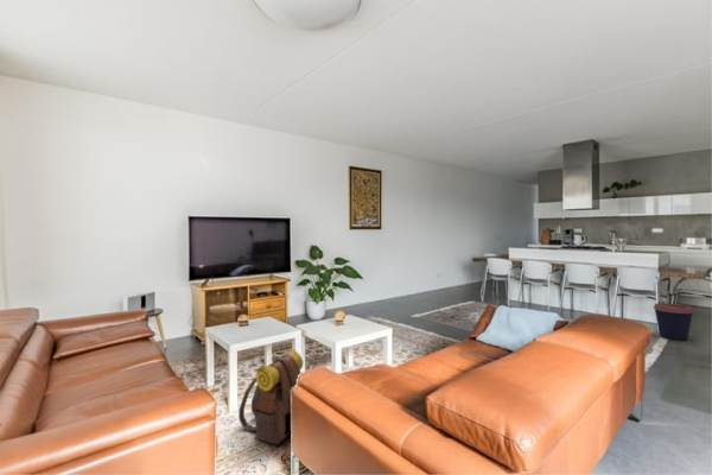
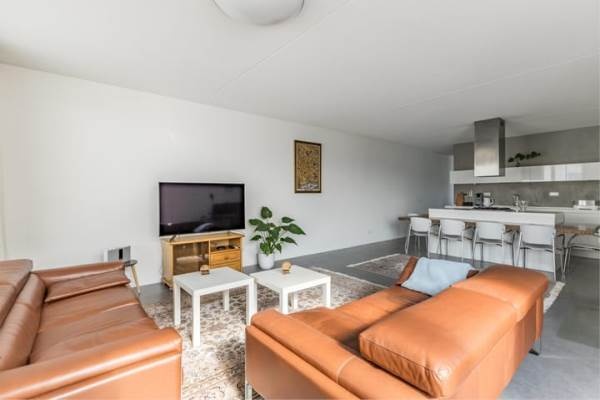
- coffee cup [653,302,695,342]
- backpack [237,348,304,445]
